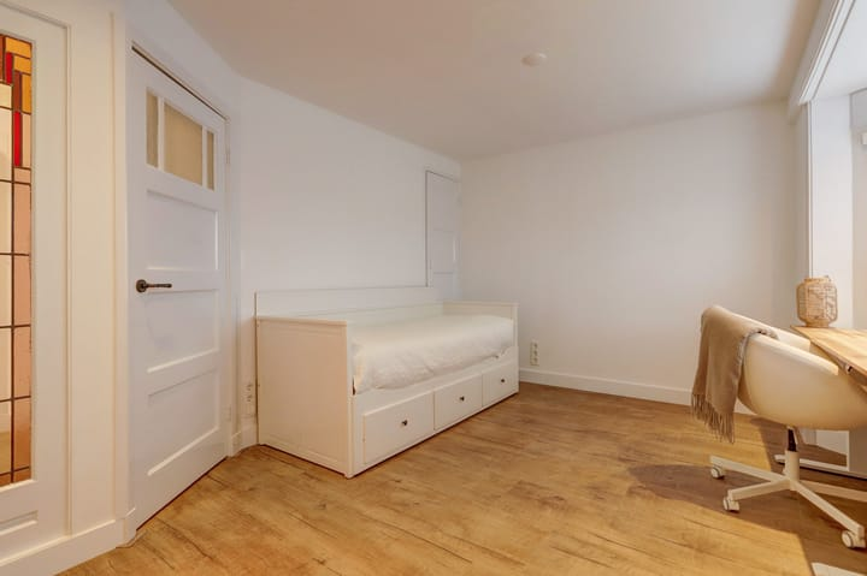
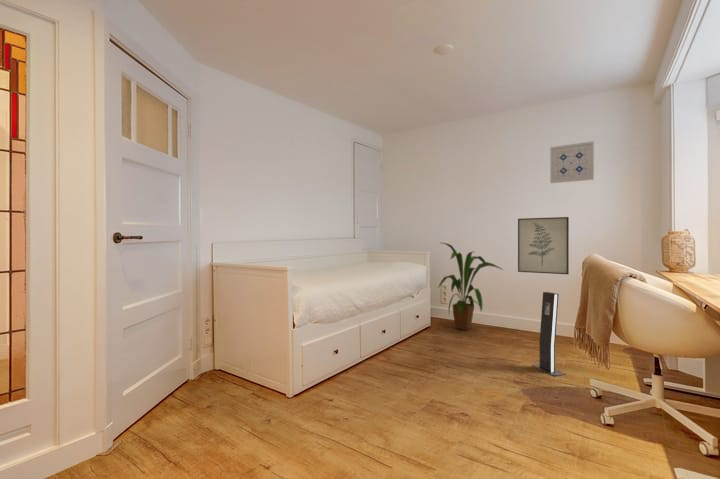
+ wall art [549,140,595,184]
+ wall art [517,216,570,275]
+ house plant [437,241,504,331]
+ speaker [531,291,567,377]
